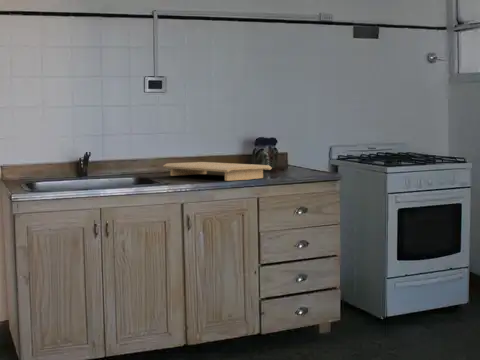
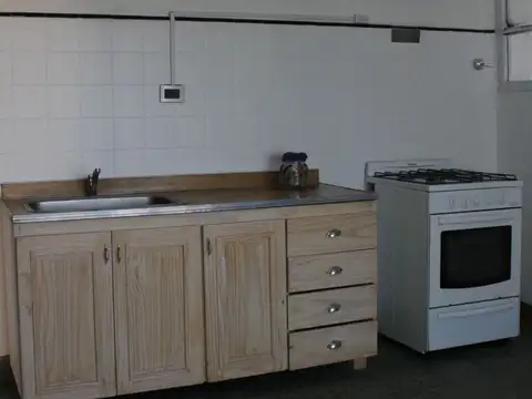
- cutting board [162,161,272,182]
